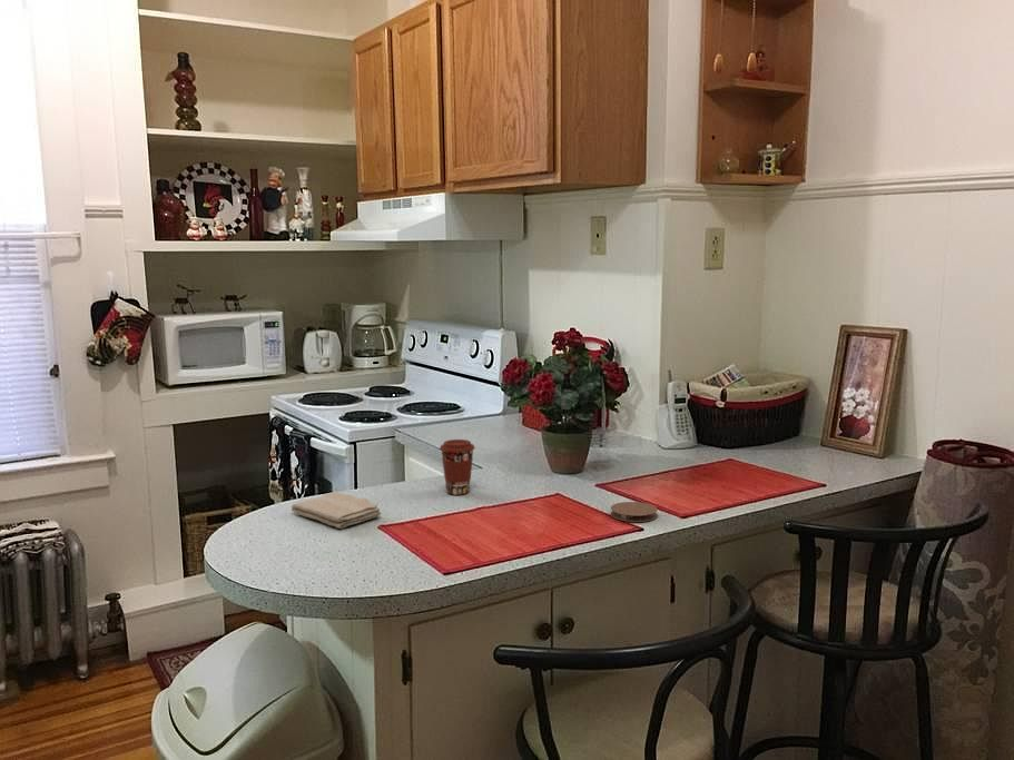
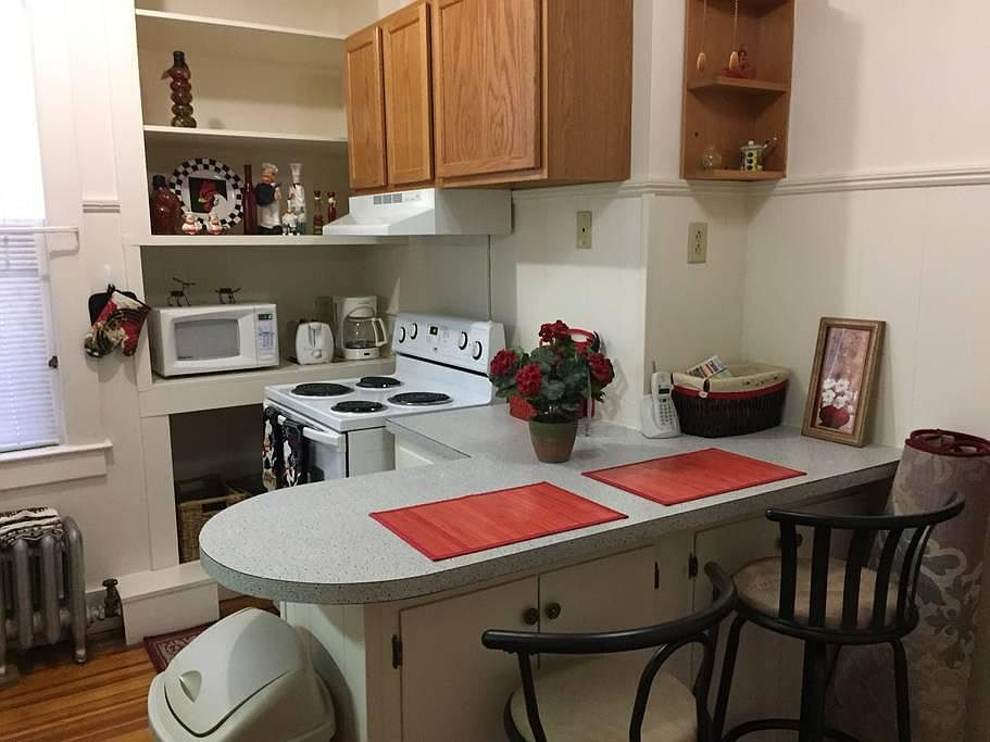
- coaster [610,501,659,523]
- washcloth [291,491,382,530]
- coffee cup [439,438,476,496]
